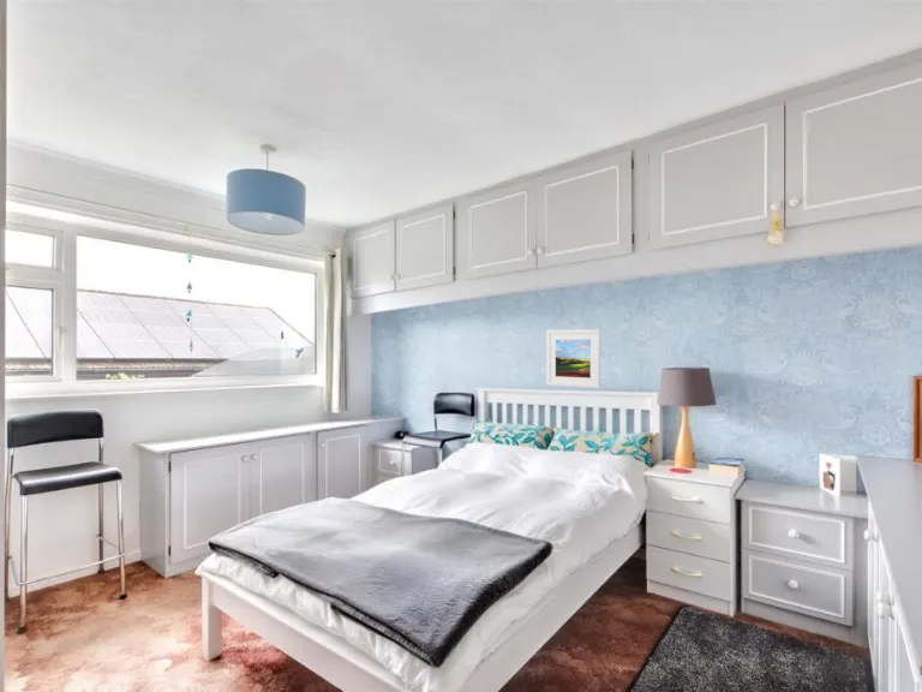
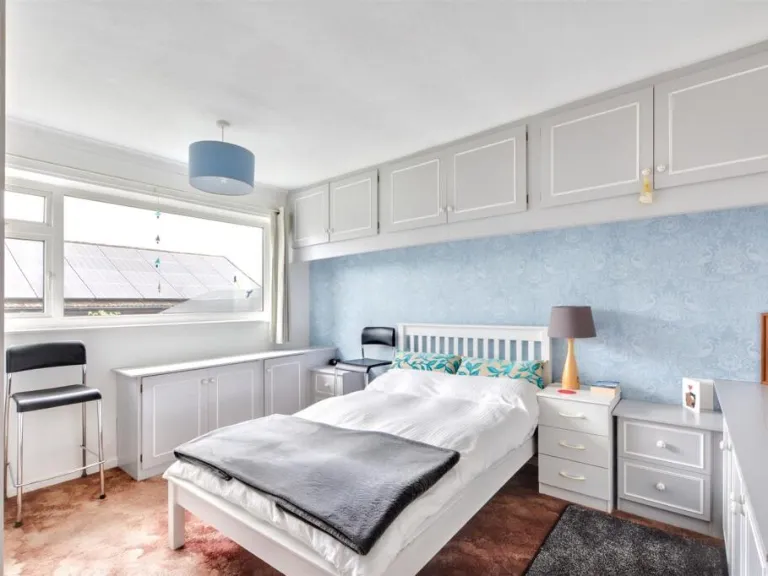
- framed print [546,328,601,389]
